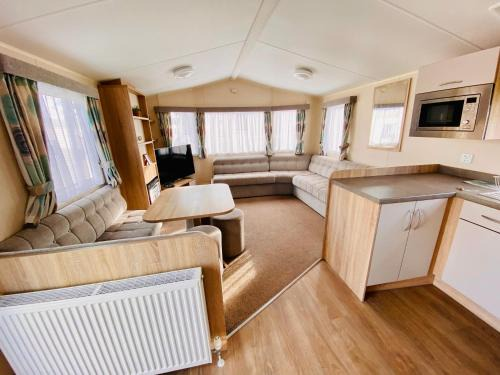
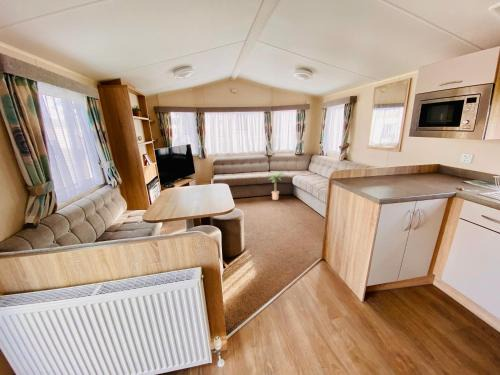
+ potted plant [266,171,286,201]
